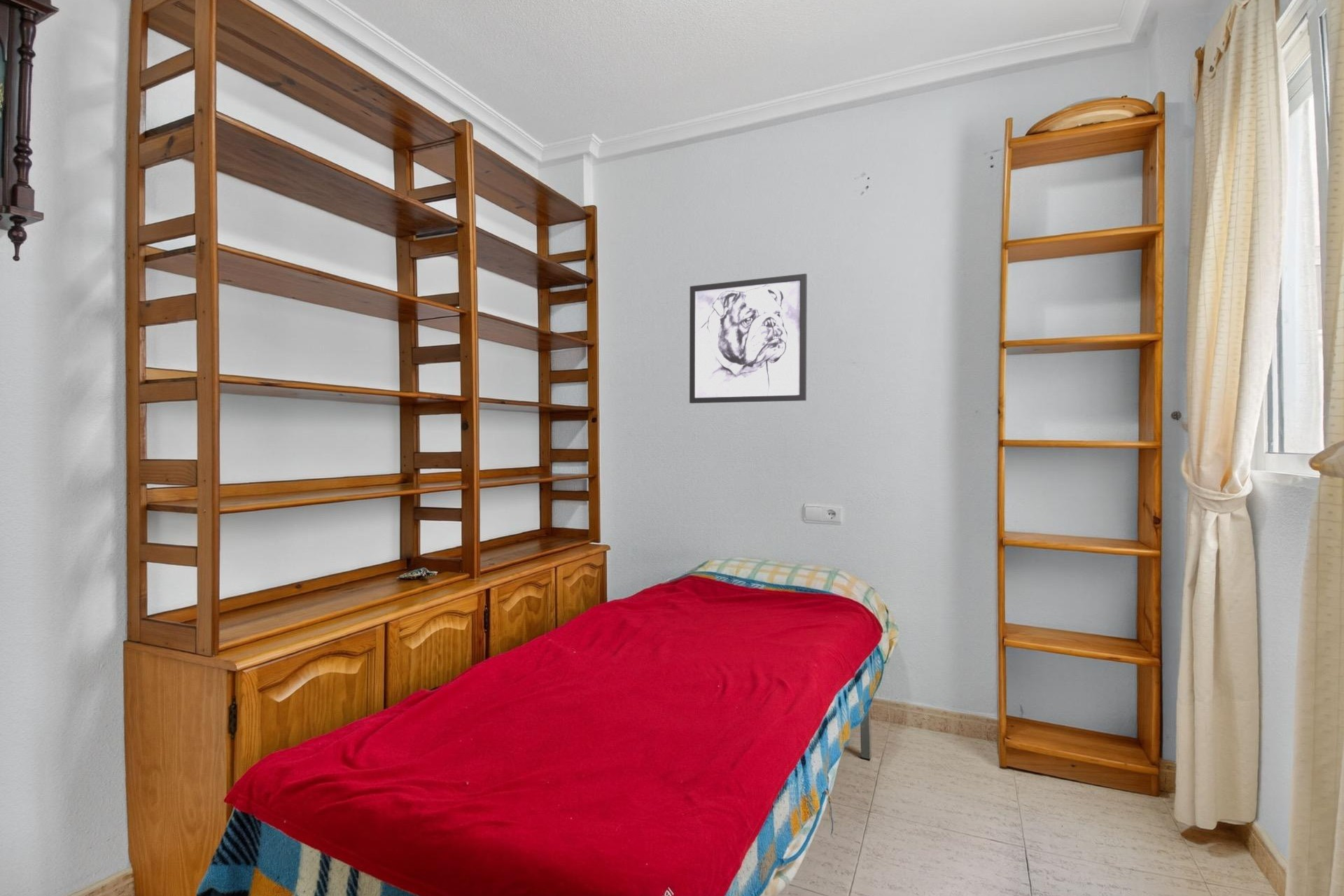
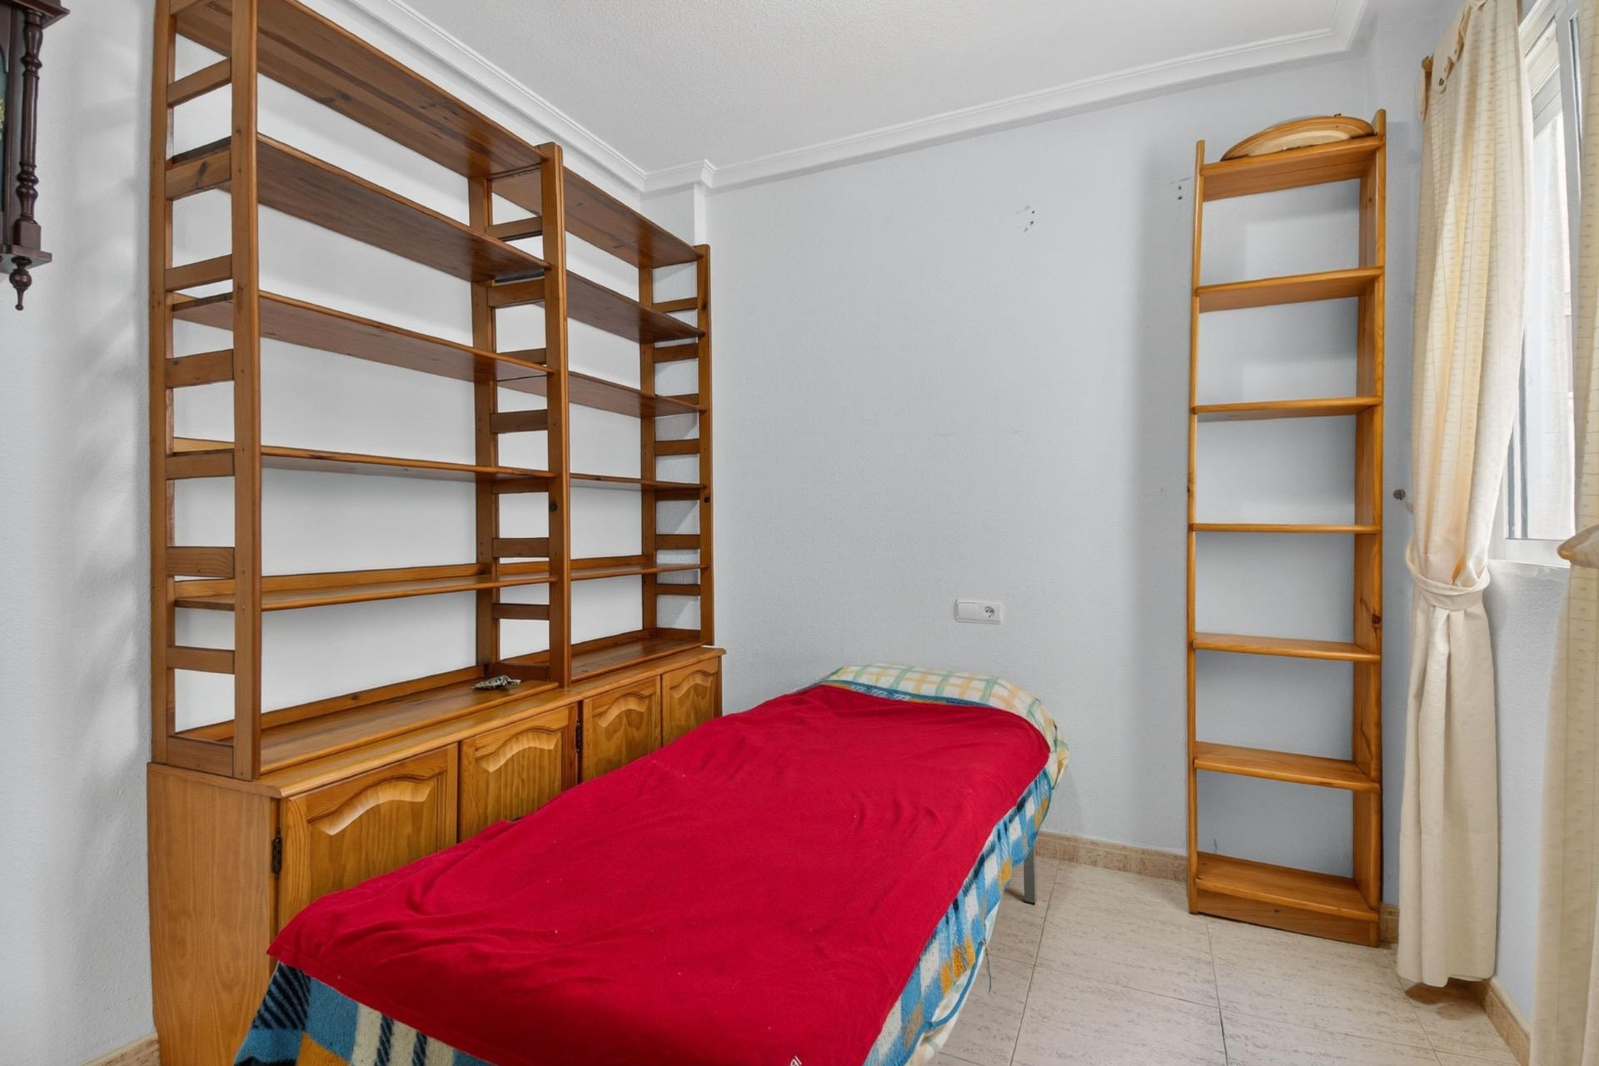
- wall art [689,273,808,404]
